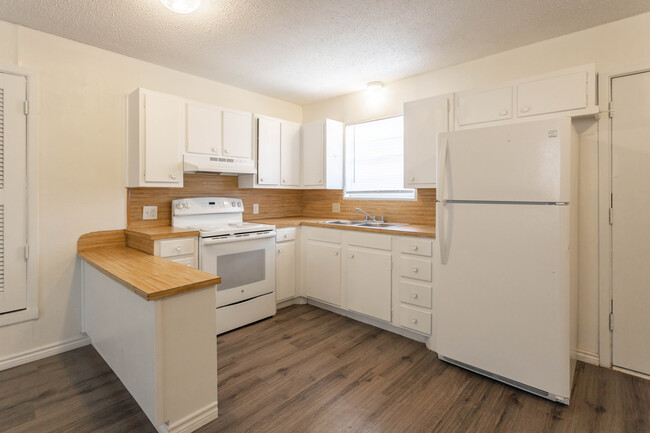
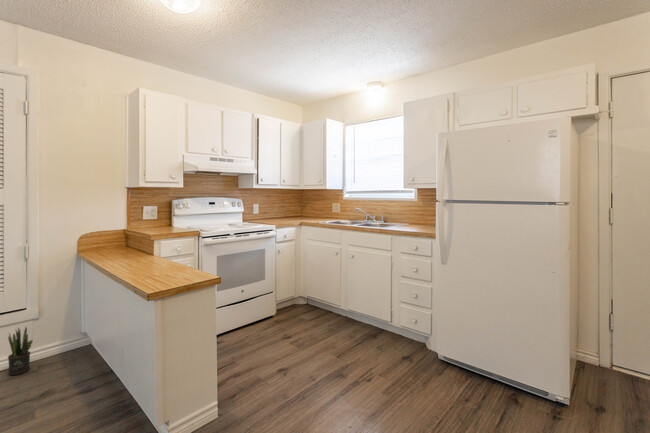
+ potted plant [7,326,34,376]
